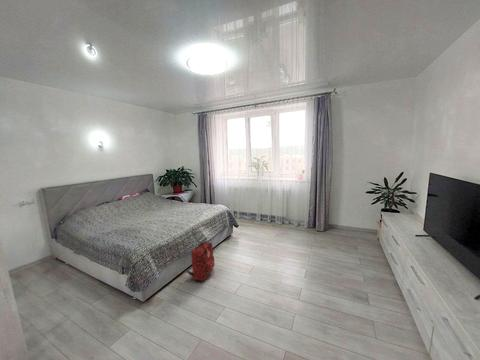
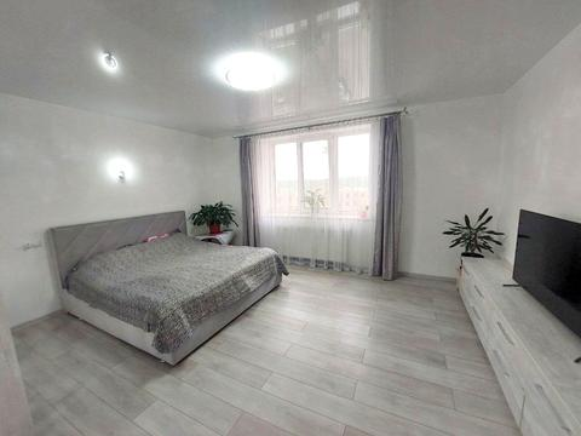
- backpack [186,241,215,282]
